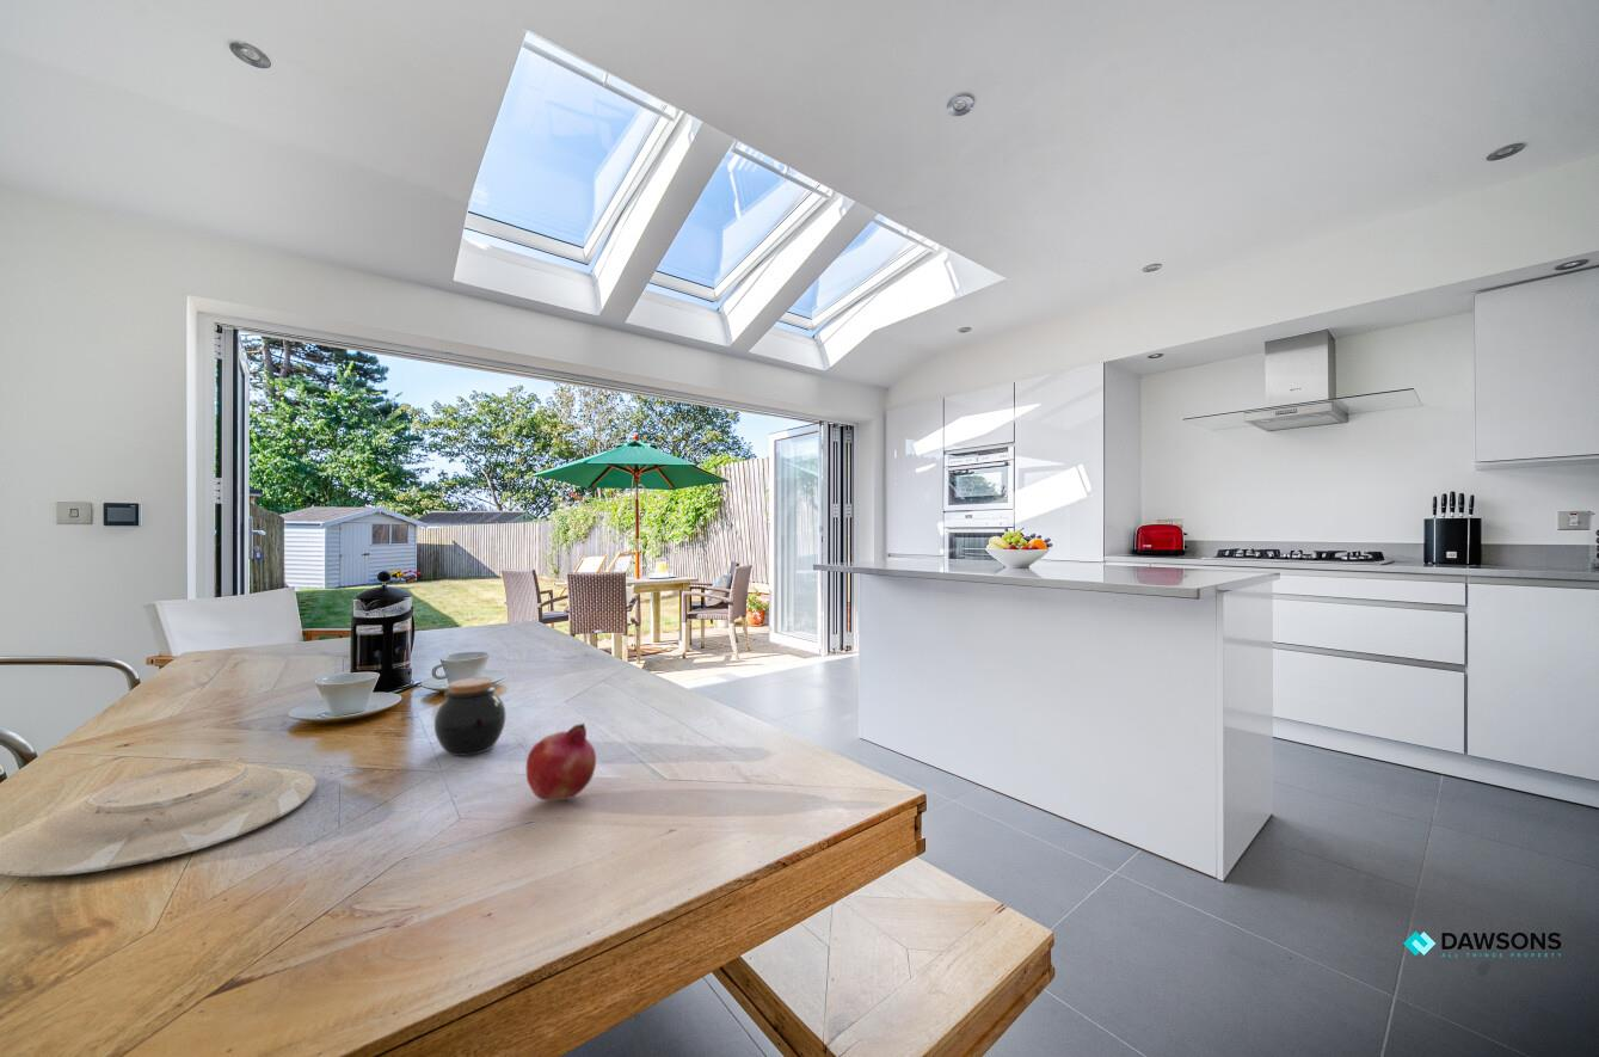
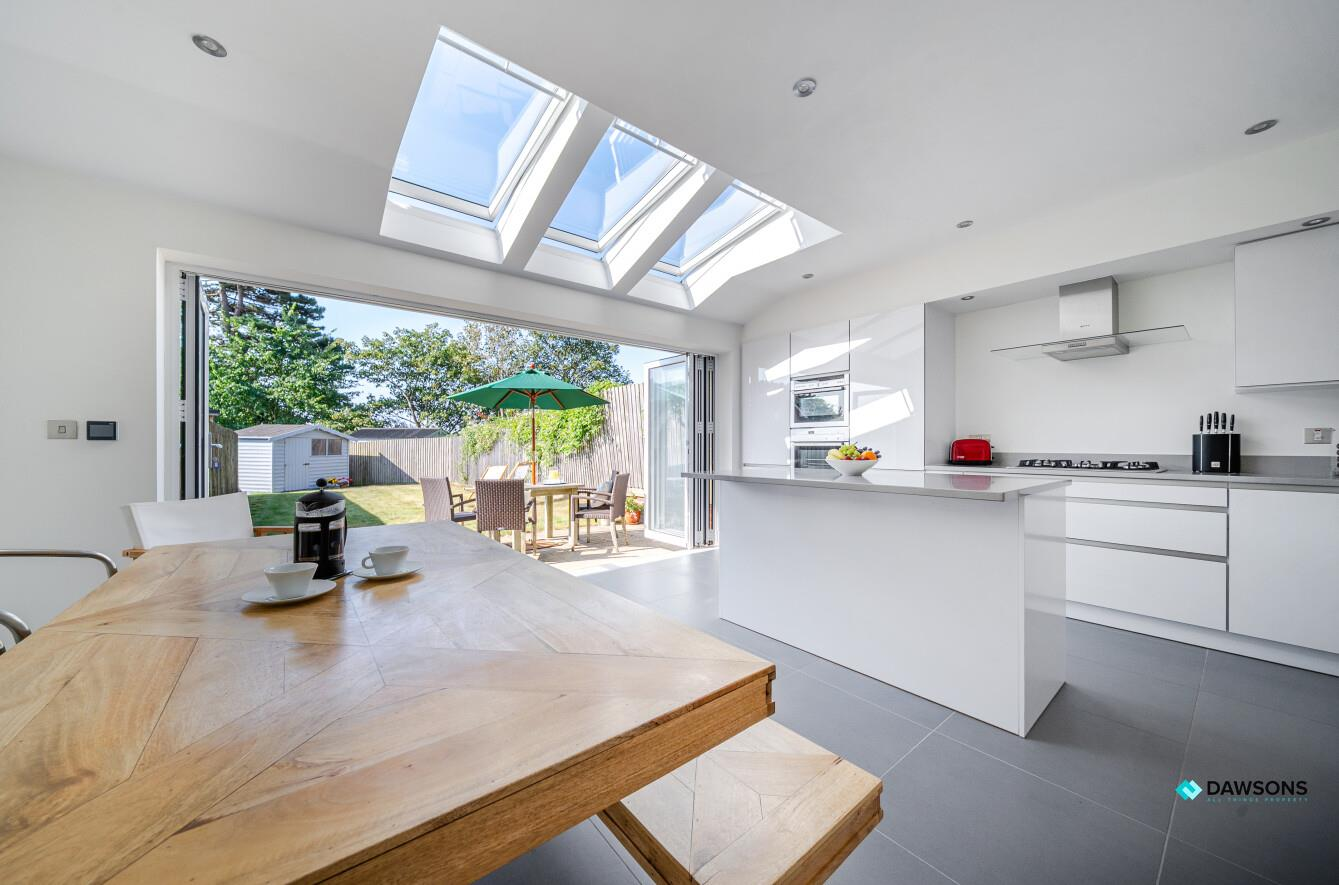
- jar [433,676,506,757]
- plate [0,760,318,878]
- fruit [525,721,597,801]
